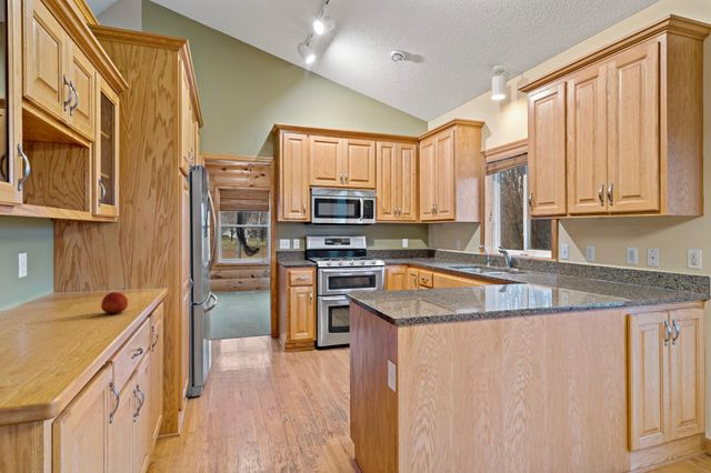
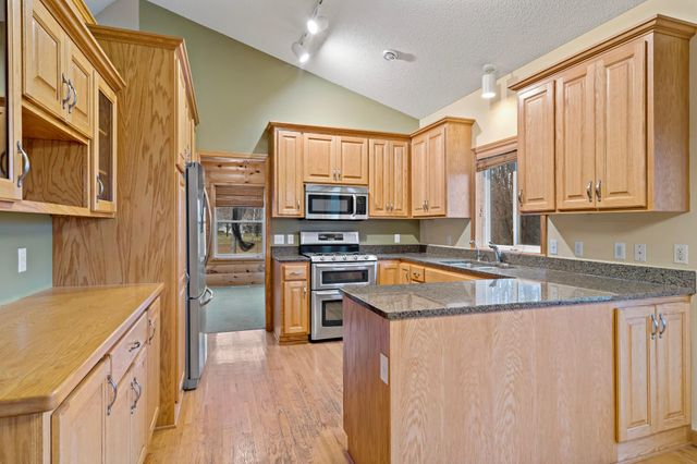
- fruit [100,291,129,315]
